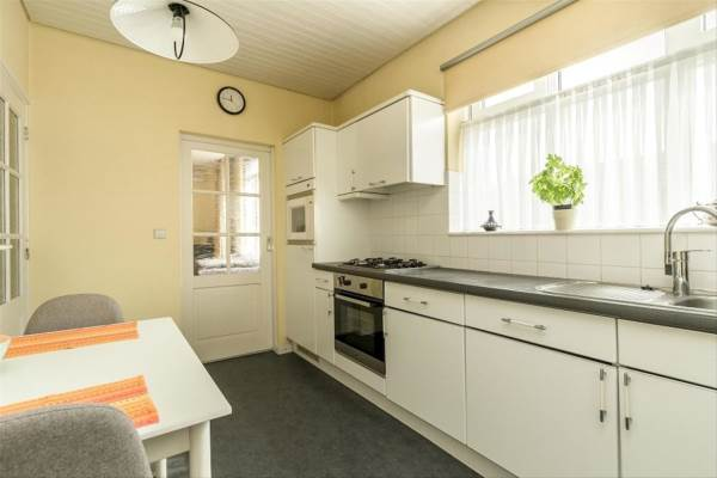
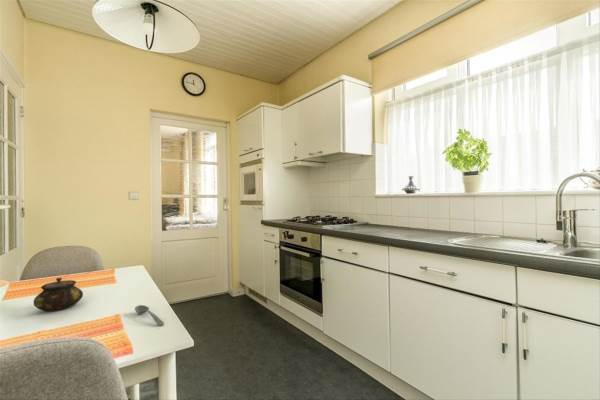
+ teapot [33,277,84,312]
+ soupspoon [134,304,165,327]
